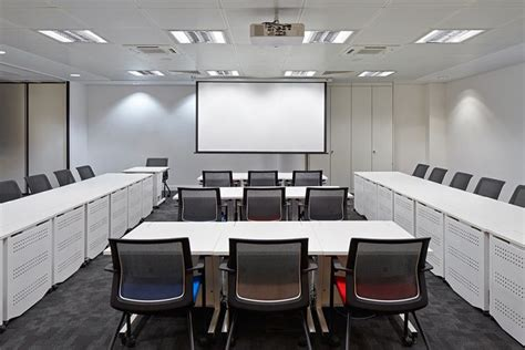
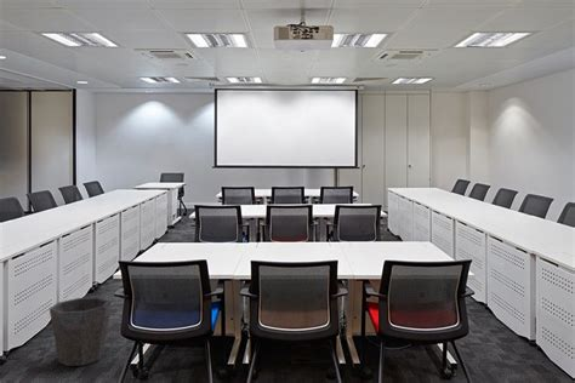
+ waste bin [49,296,113,367]
